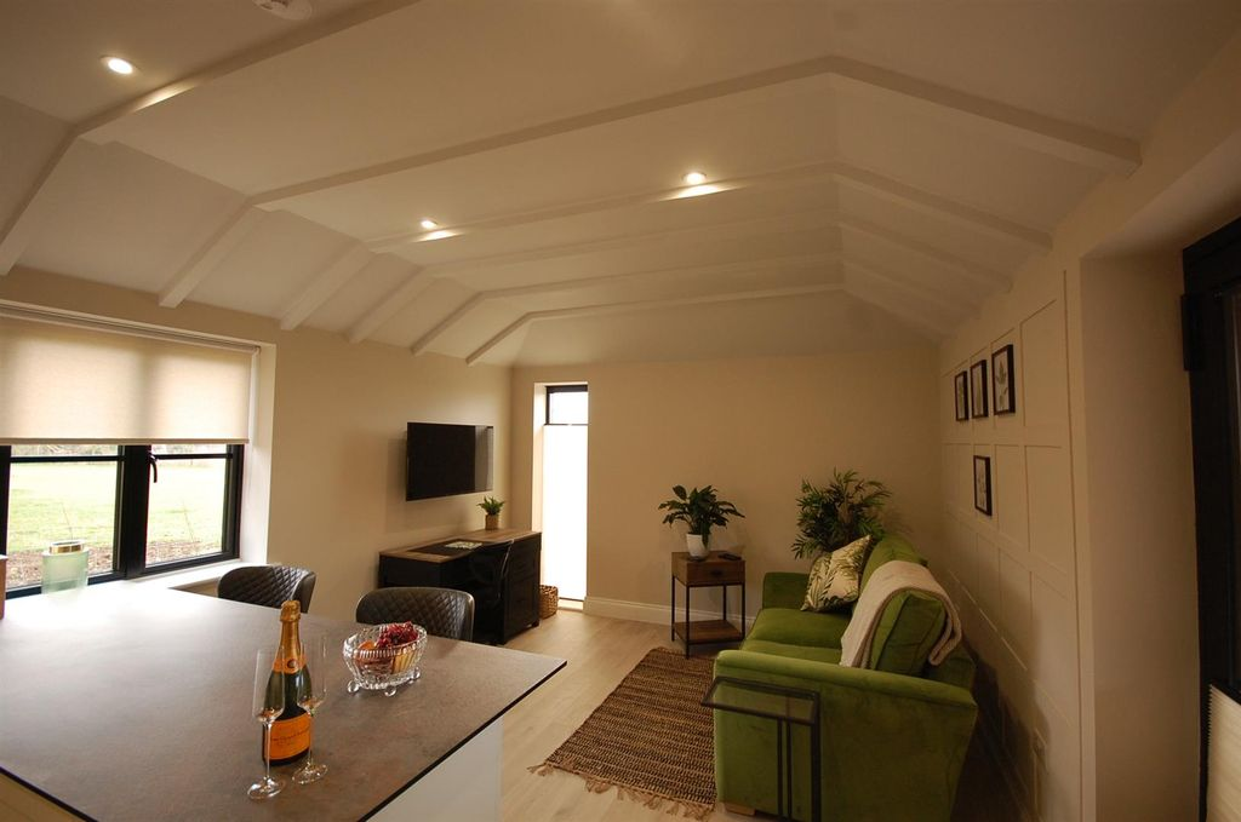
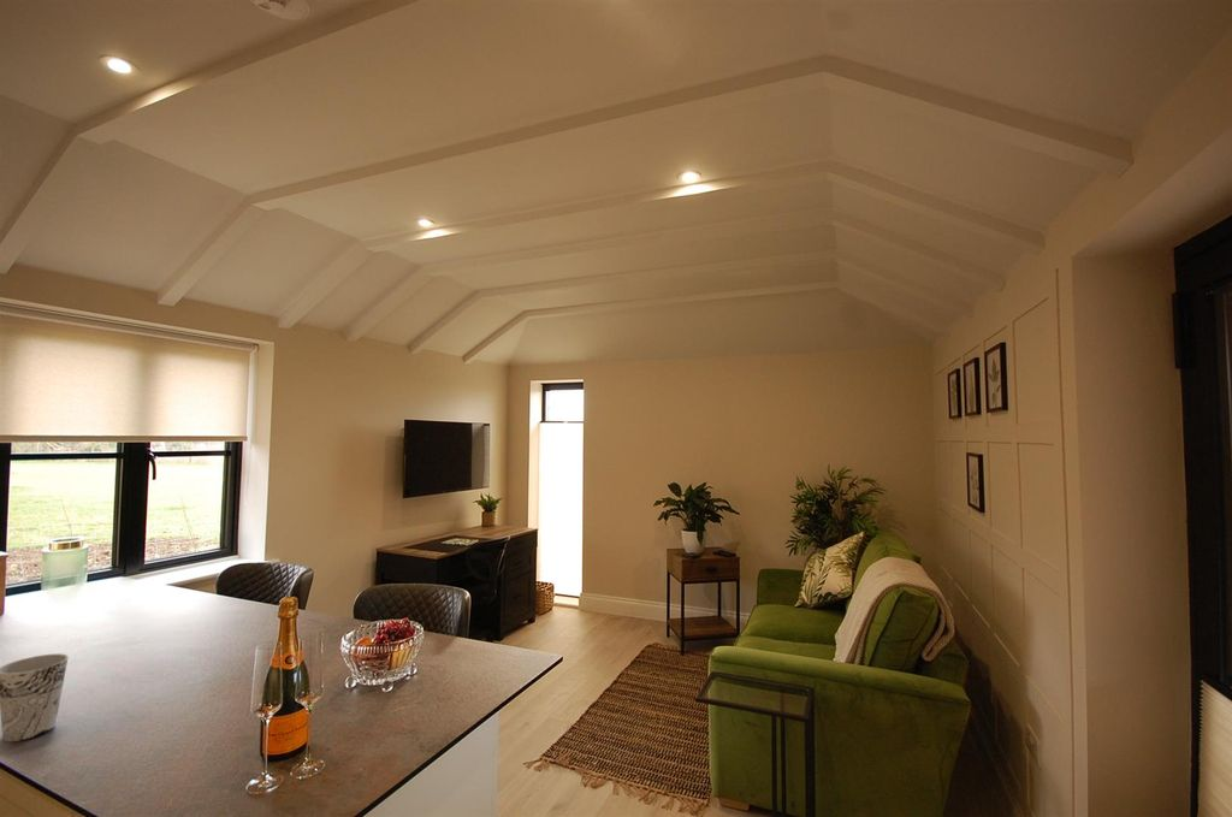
+ cup [0,652,70,744]
